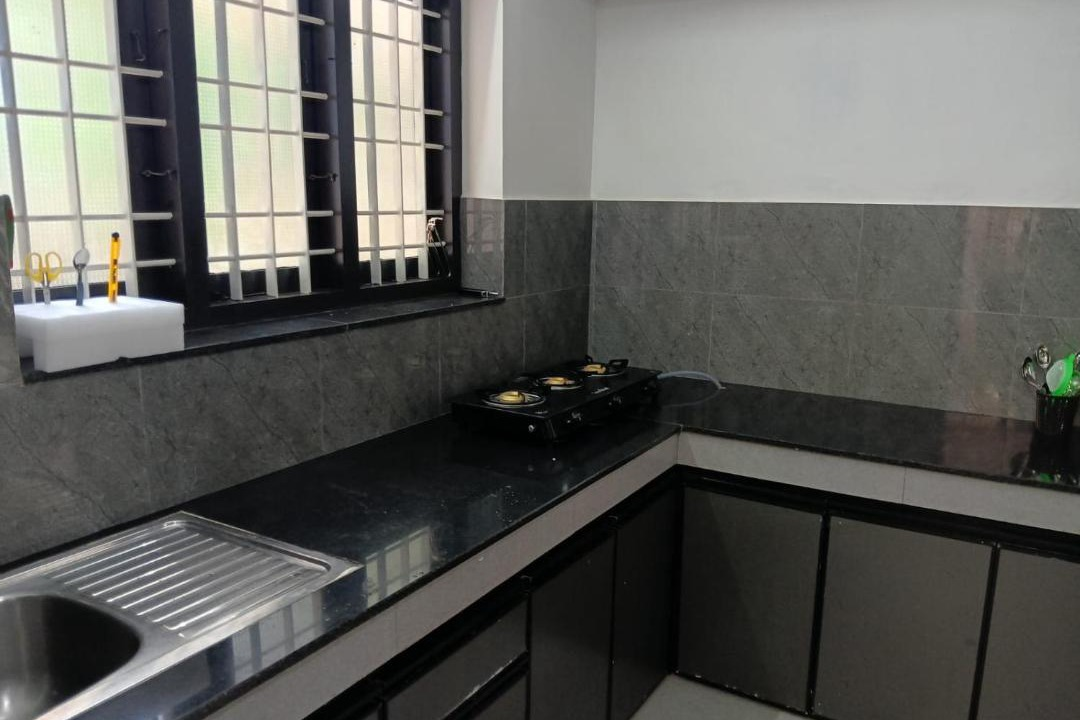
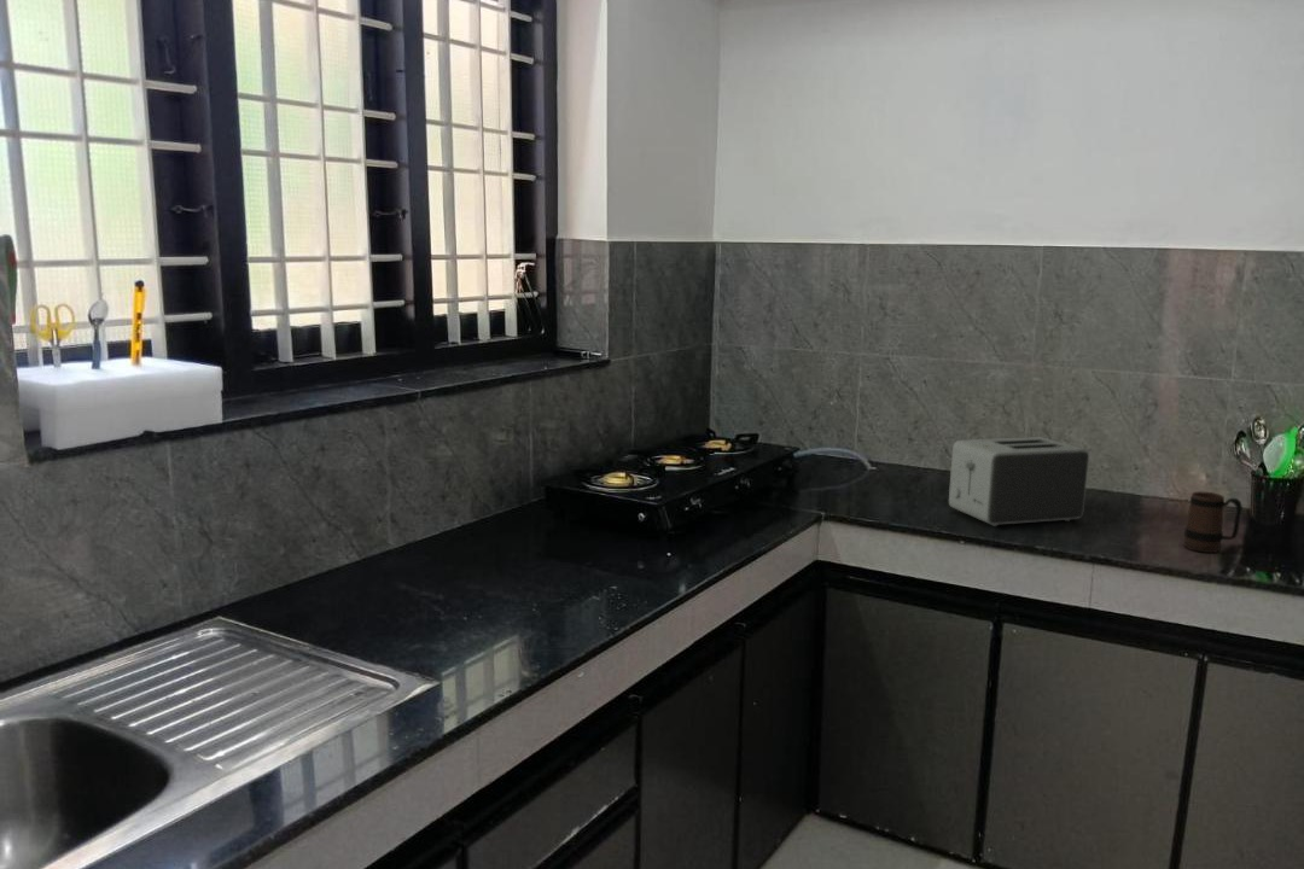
+ toaster [948,436,1090,527]
+ mug [1182,490,1244,554]
